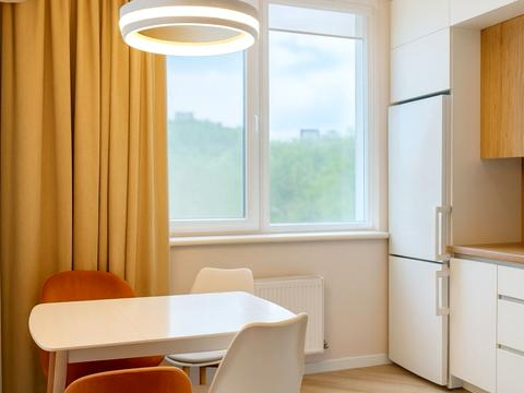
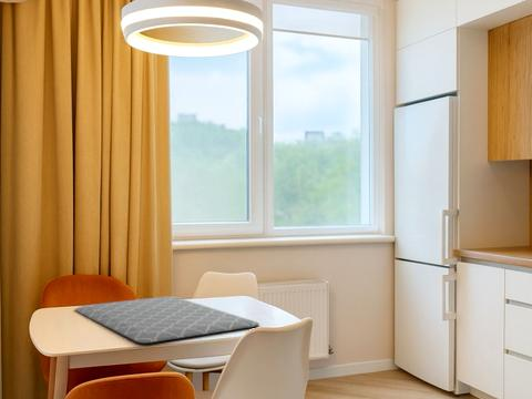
+ placemat [73,295,260,345]
